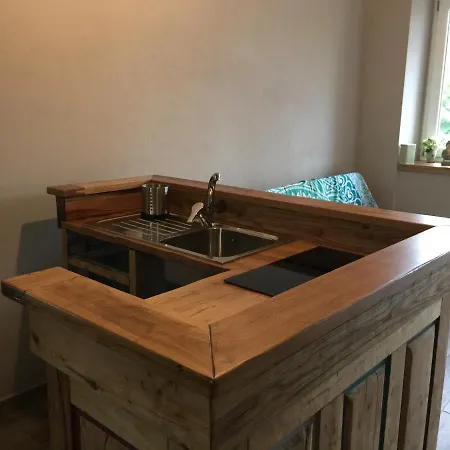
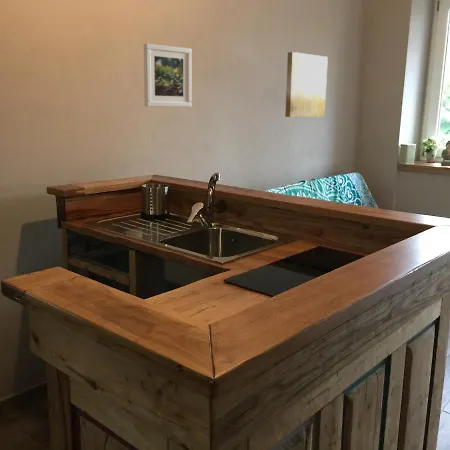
+ wall art [284,51,329,118]
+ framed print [143,42,193,108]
